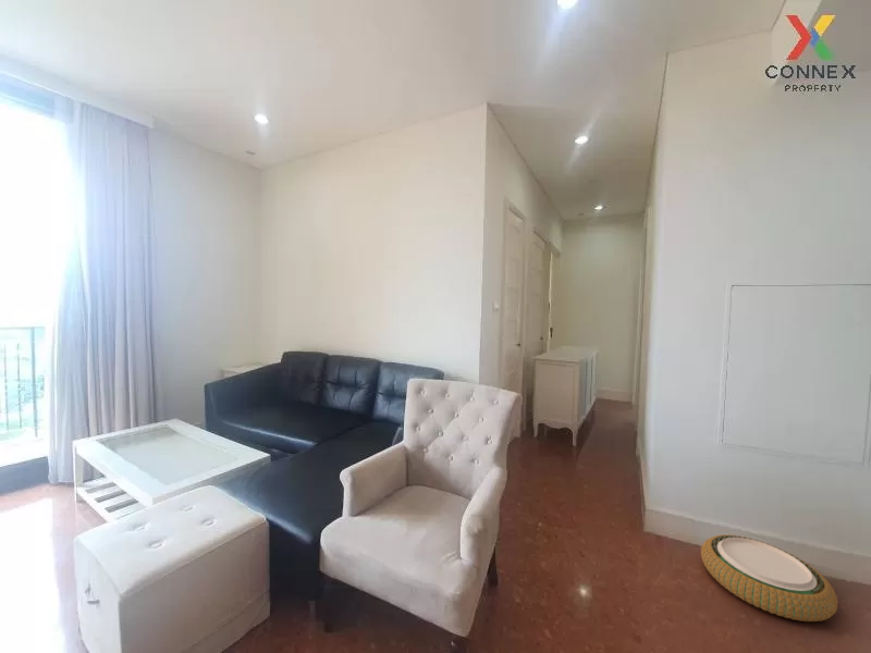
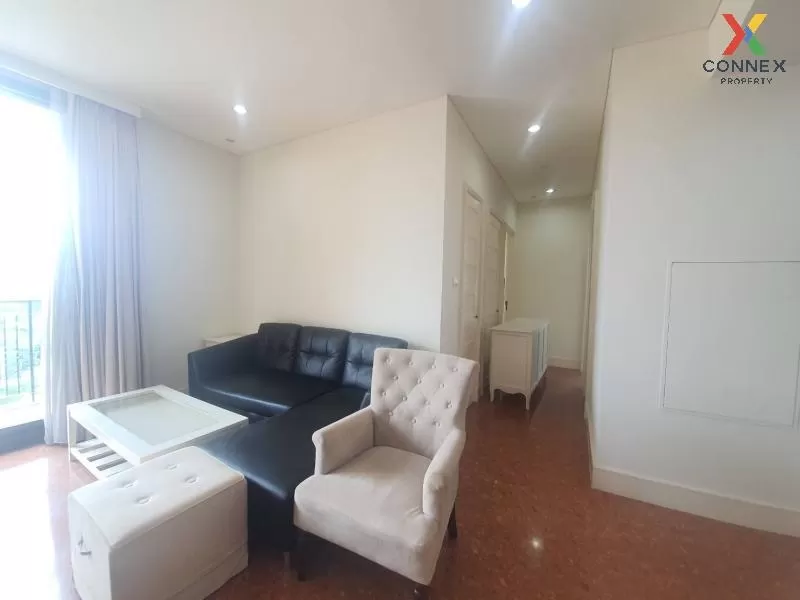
- woven basket [700,533,839,623]
